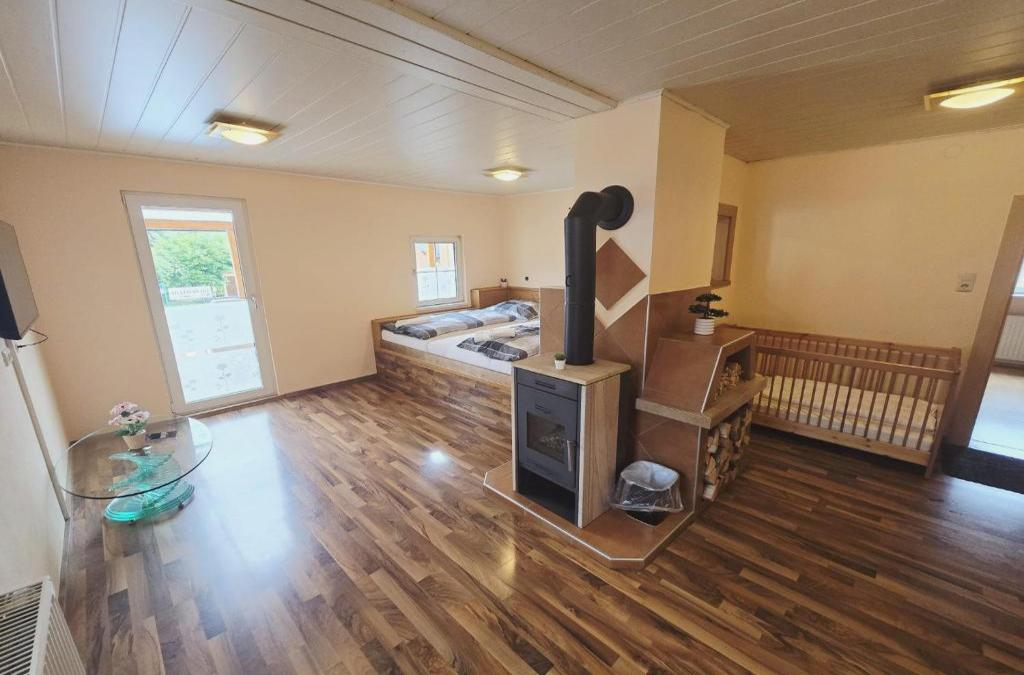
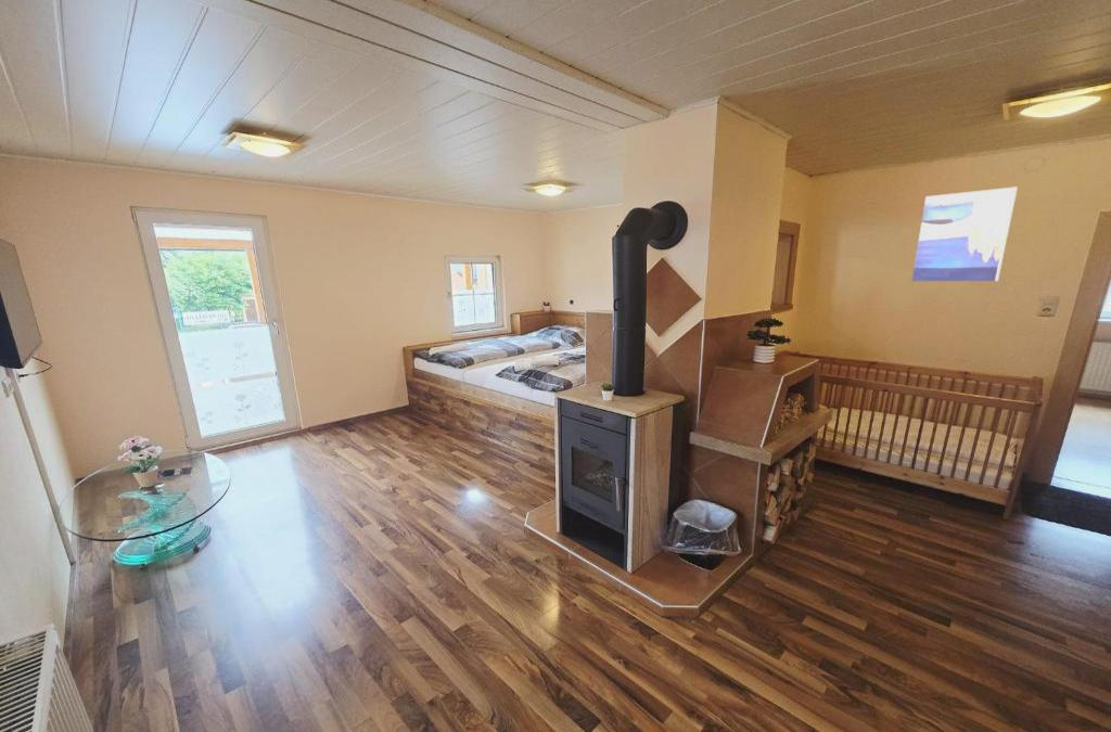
+ wall art [911,185,1019,282]
